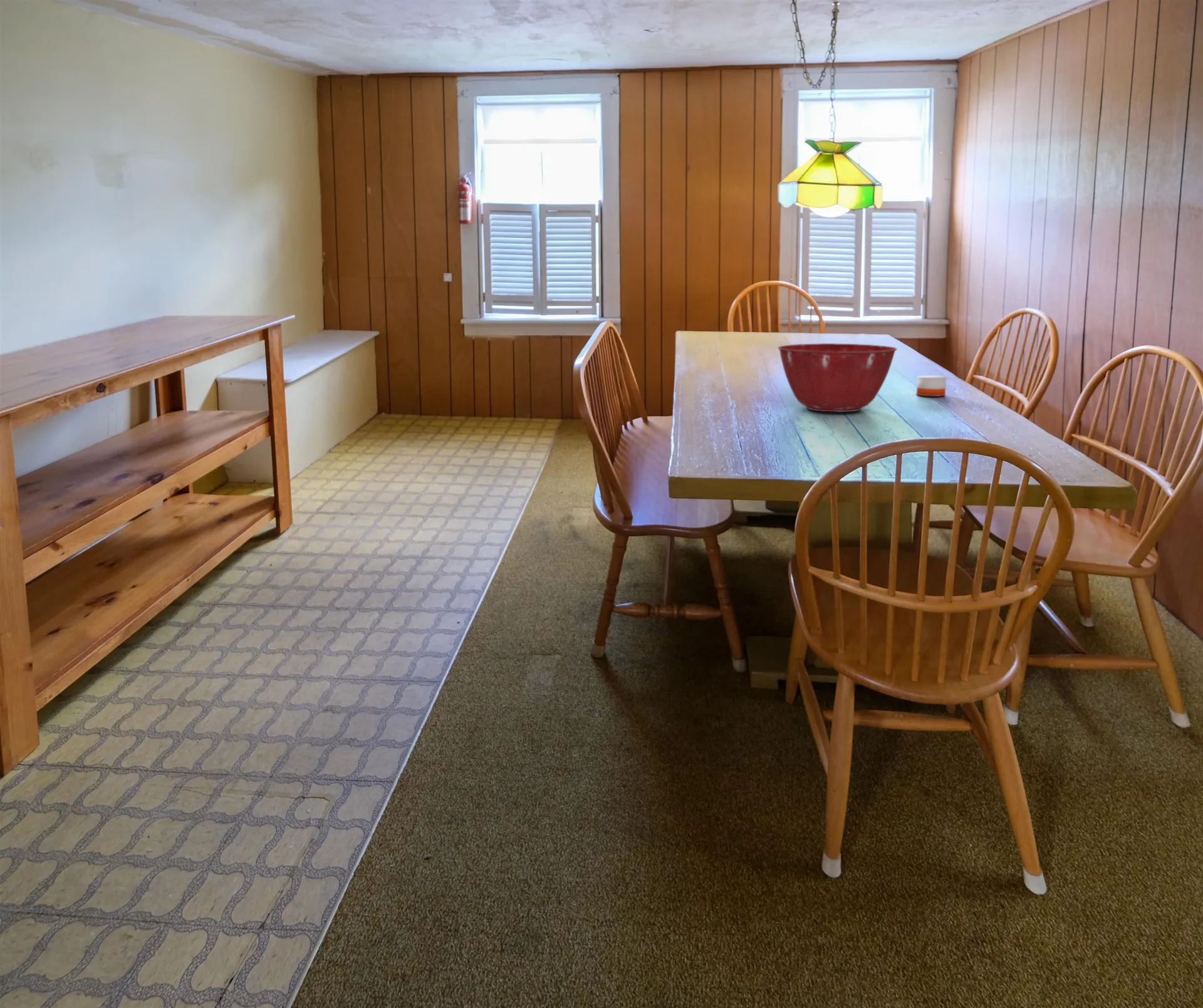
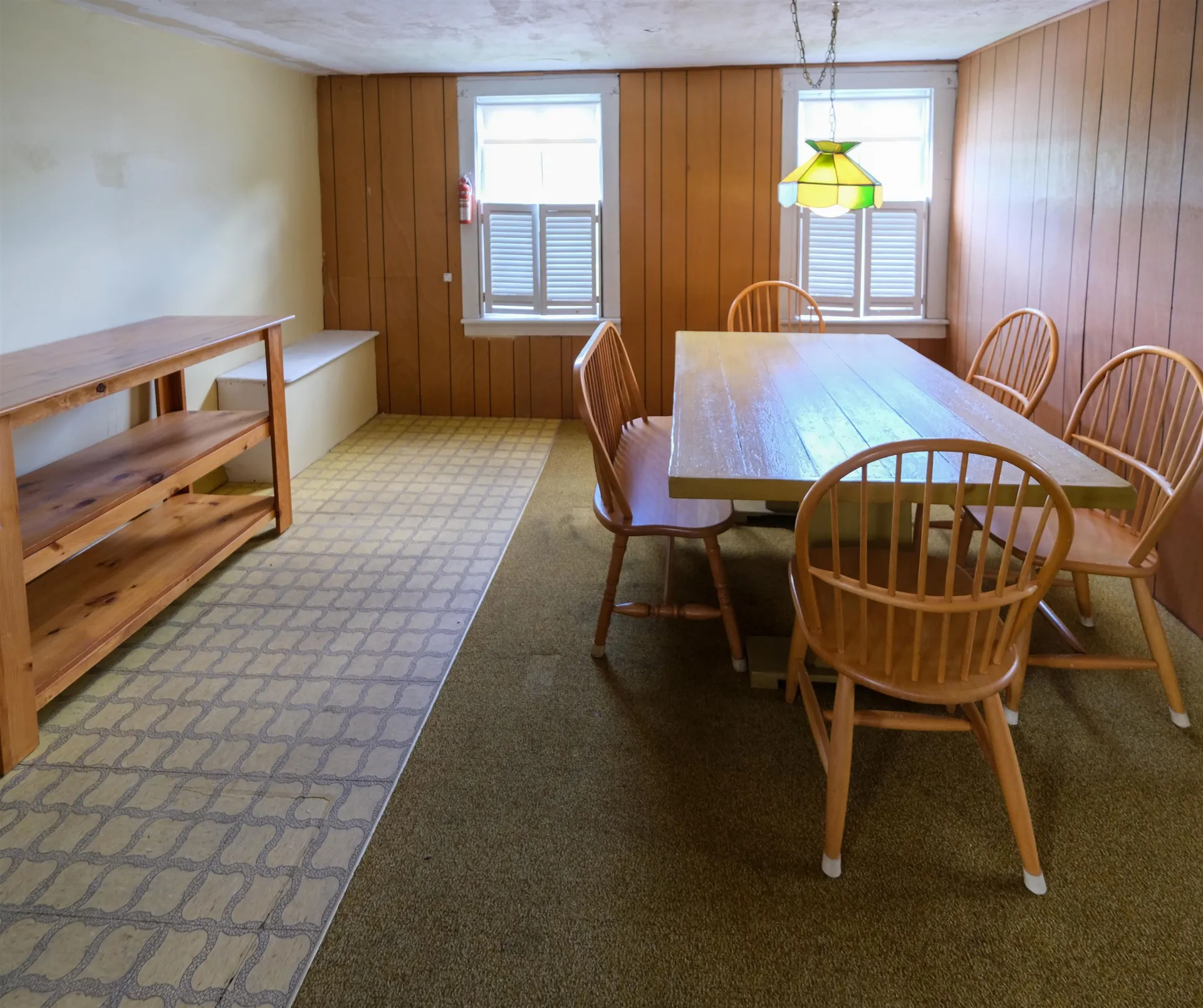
- candle [916,361,947,397]
- mixing bowl [778,343,898,413]
